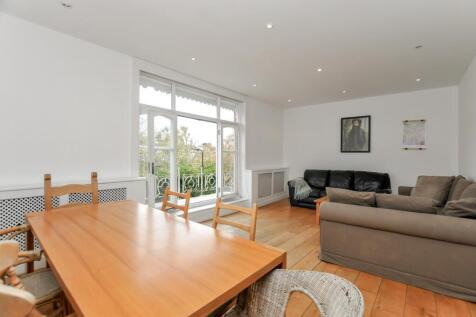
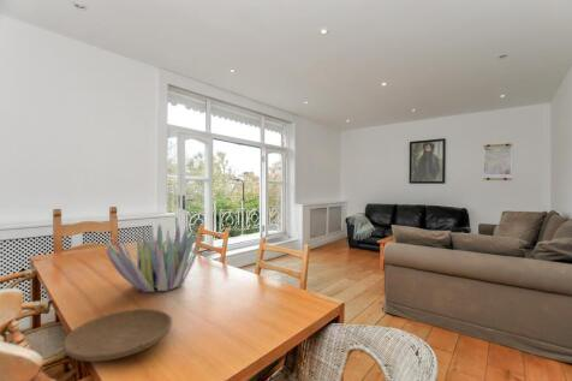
+ plant [105,222,201,293]
+ plate [61,308,173,363]
